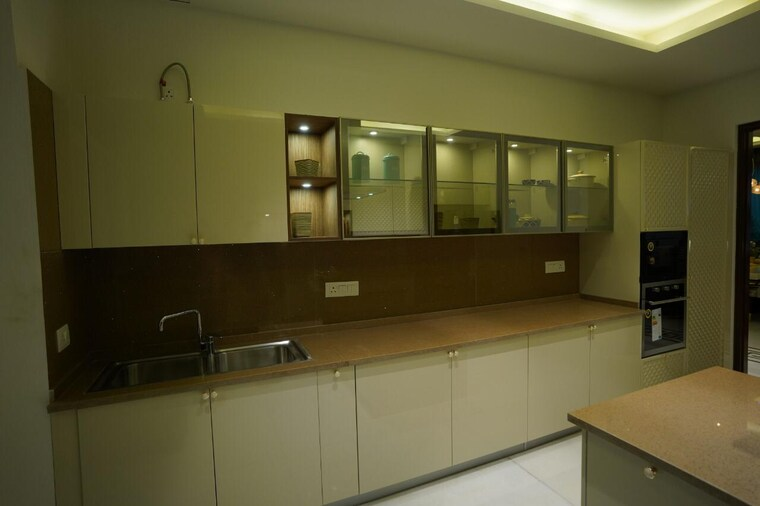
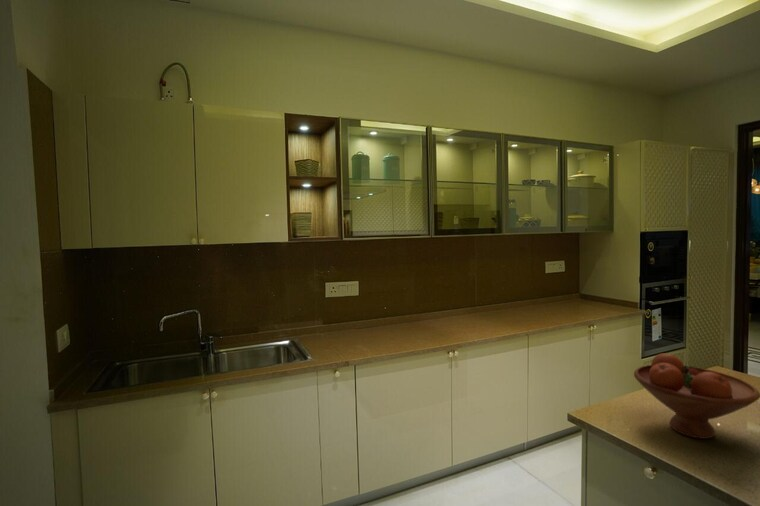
+ fruit bowl [633,352,760,440]
